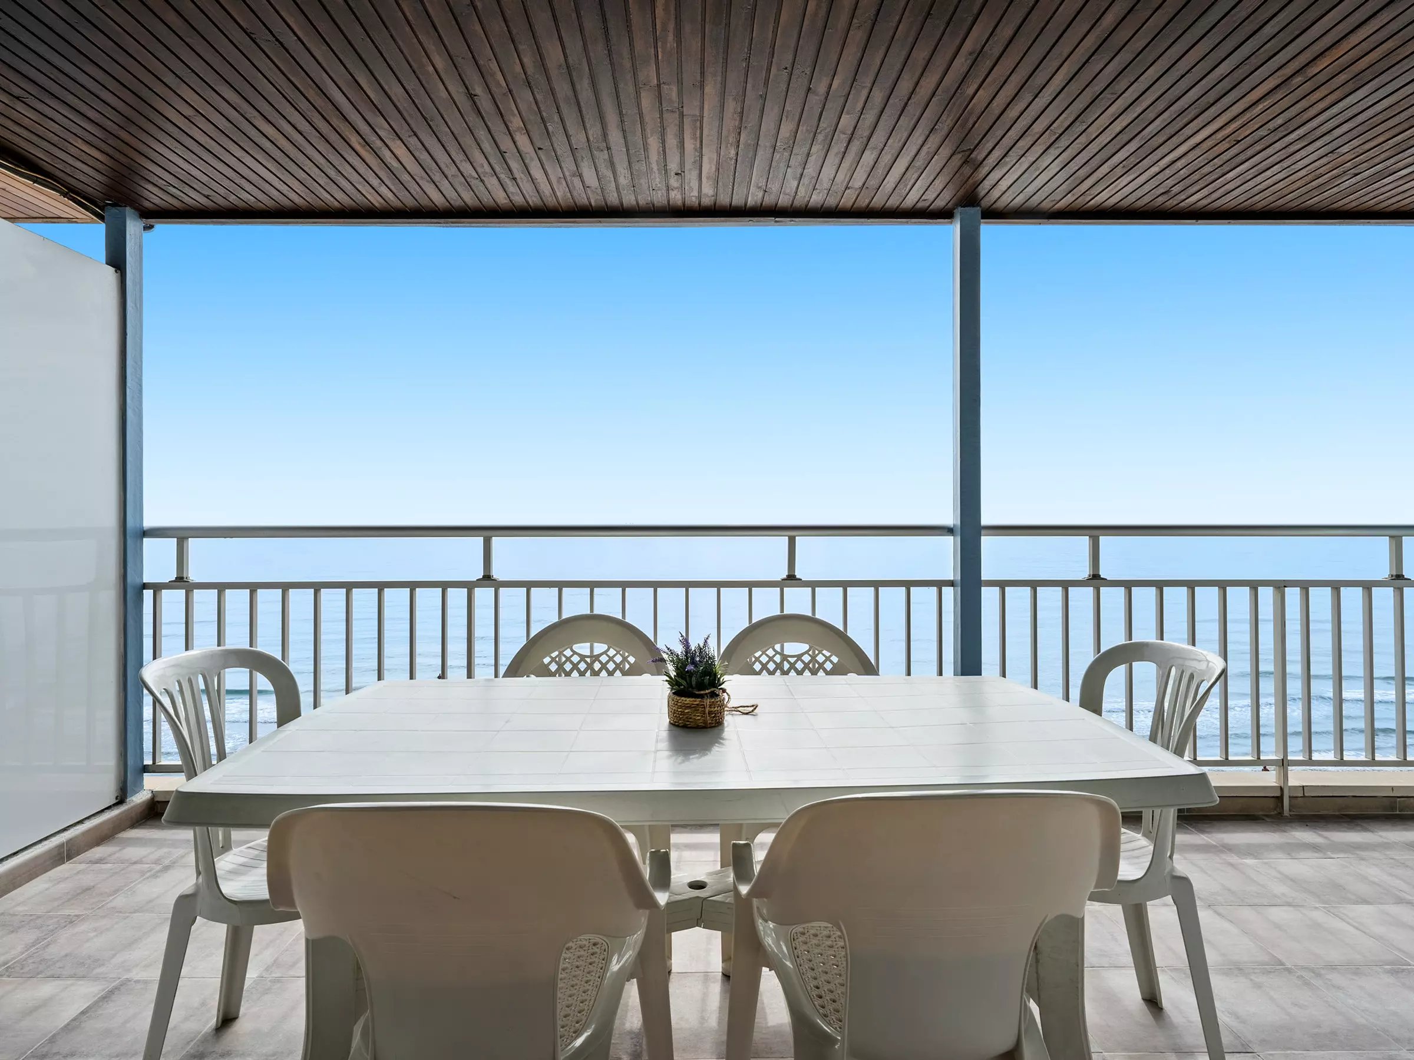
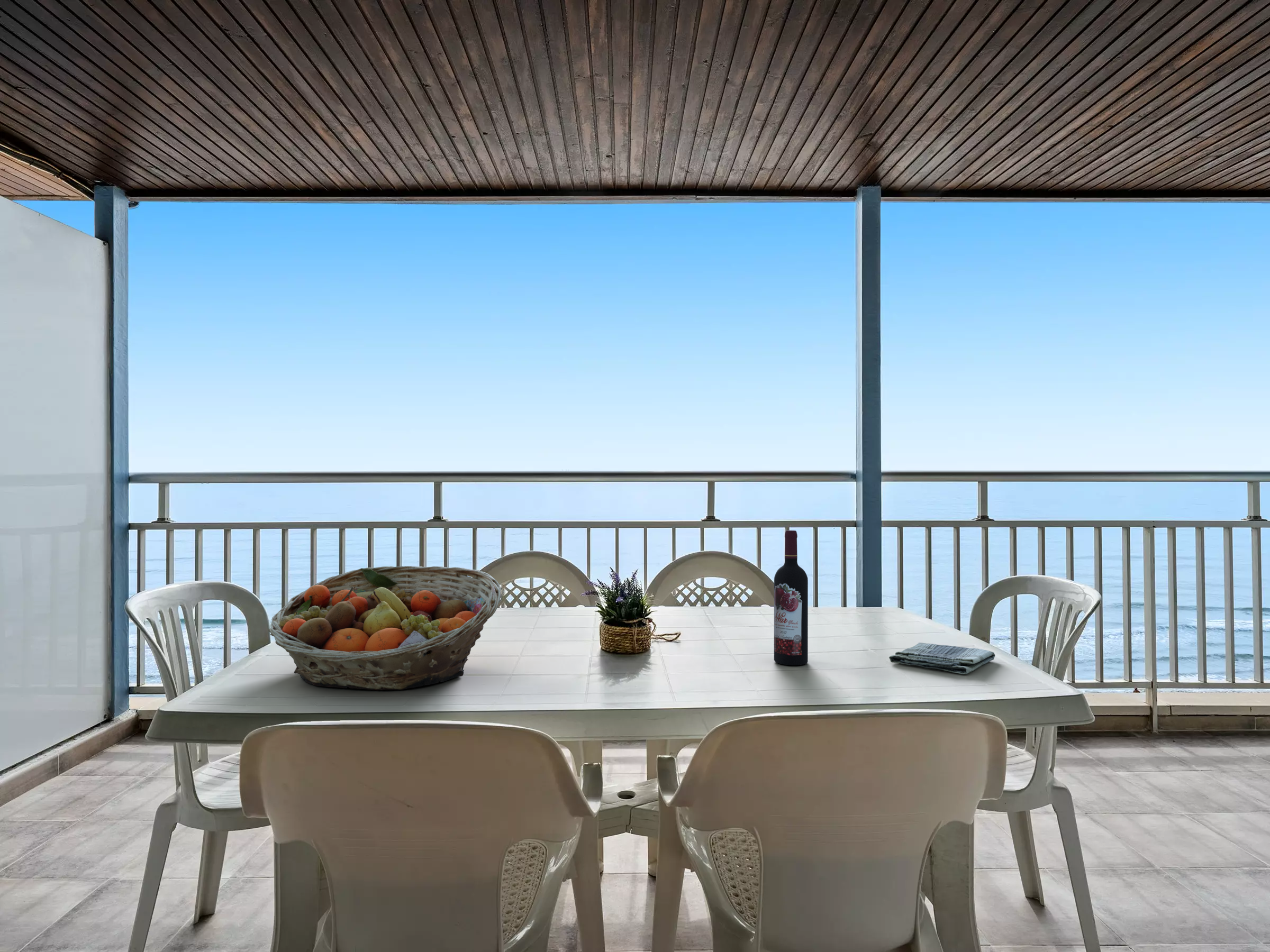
+ dish towel [888,642,996,675]
+ fruit basket [268,565,502,691]
+ wine bottle [774,530,809,666]
